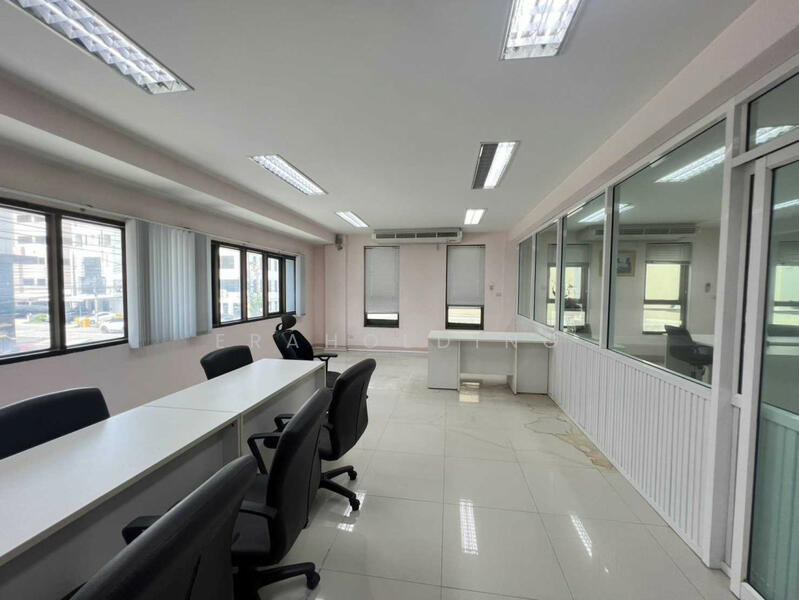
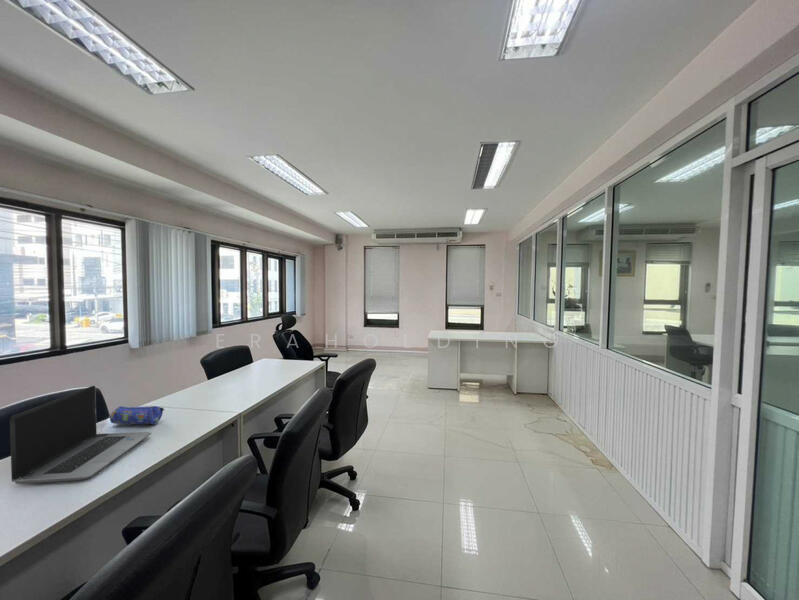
+ pencil case [109,405,165,426]
+ laptop computer [9,385,153,485]
